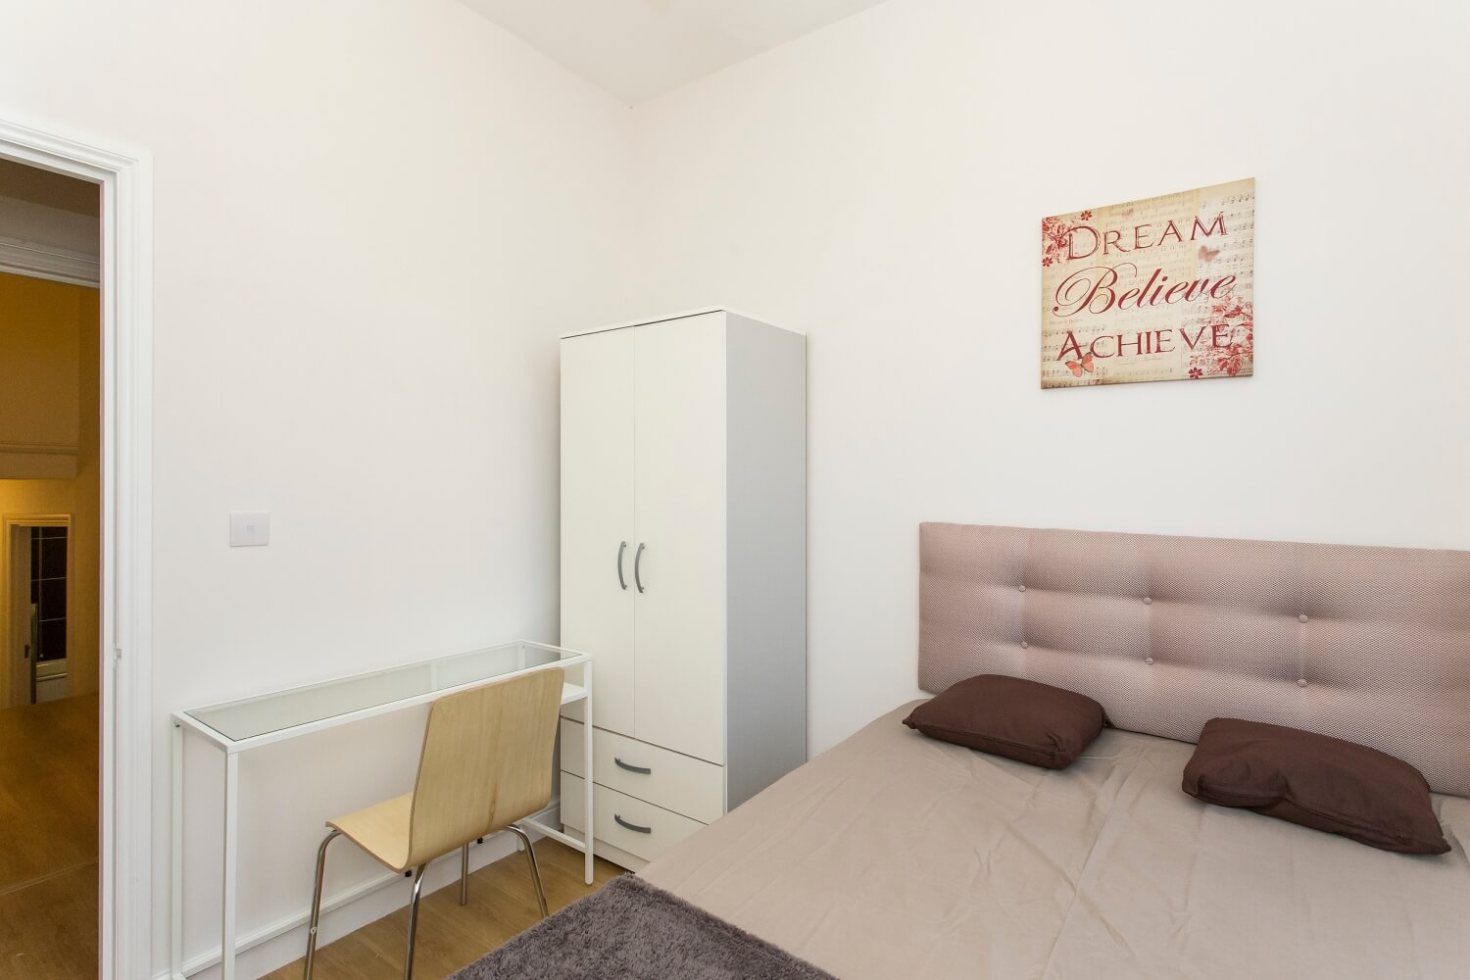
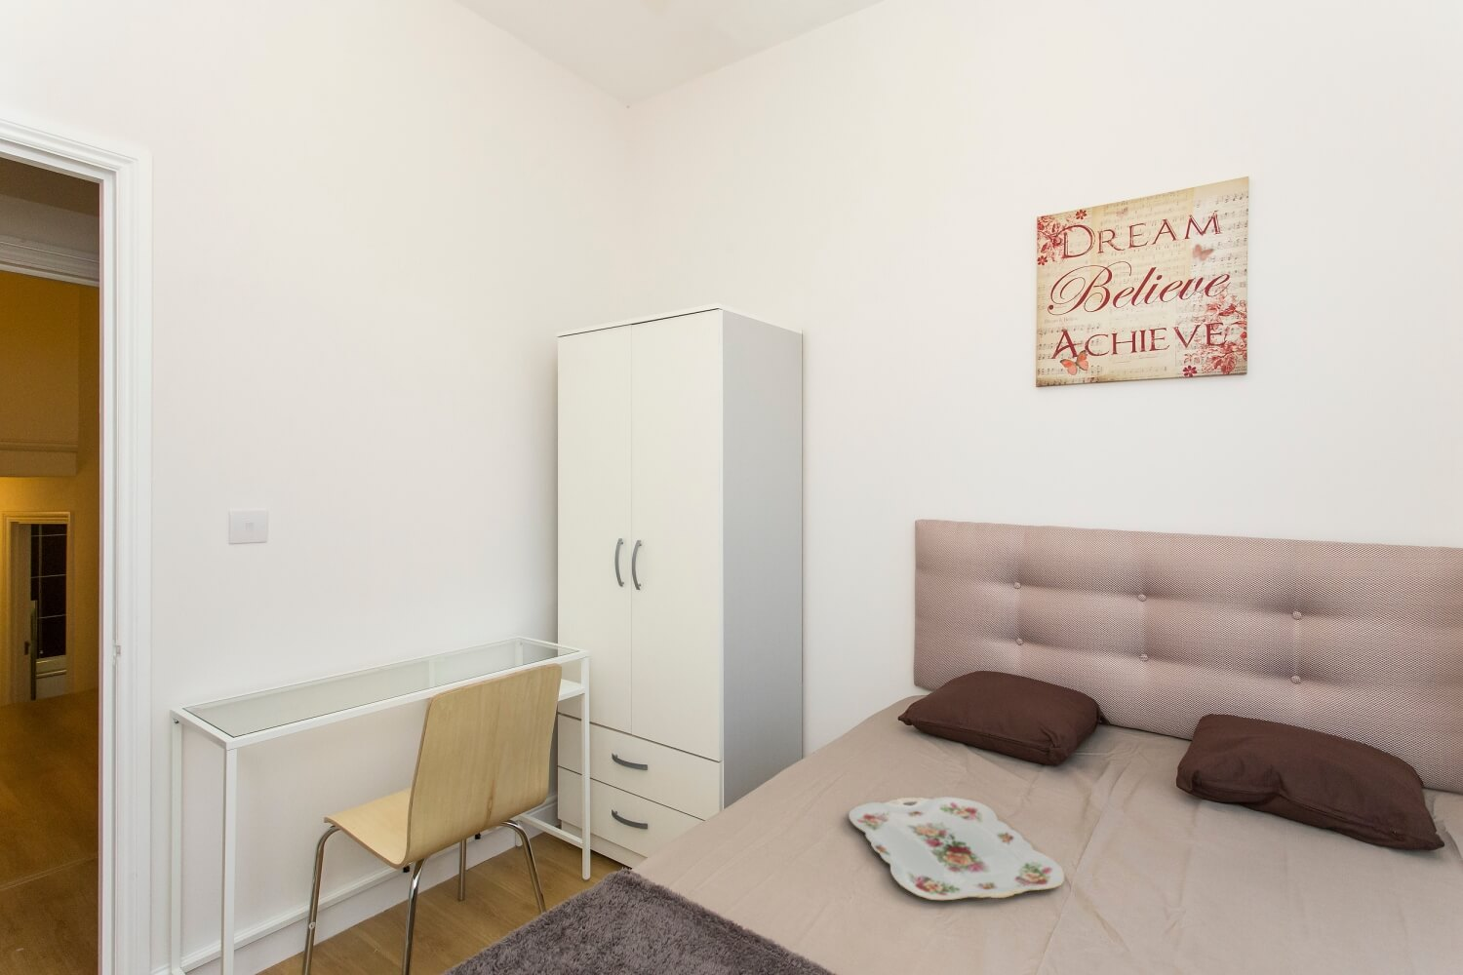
+ serving tray [848,795,1065,901]
